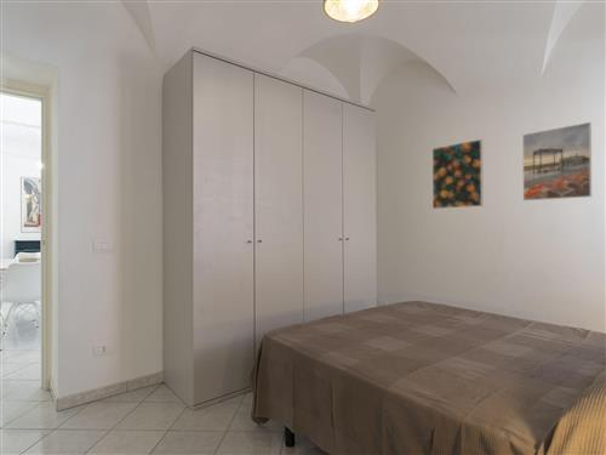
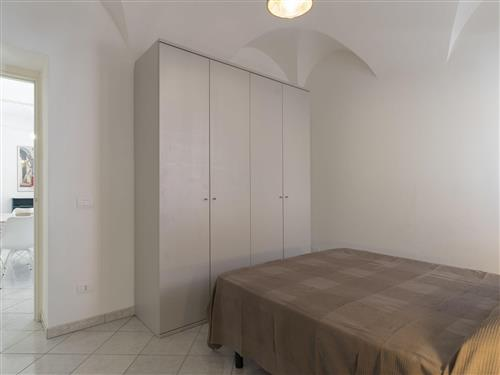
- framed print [521,121,593,201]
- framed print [431,138,485,210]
